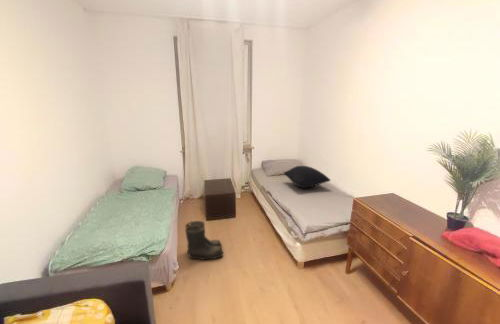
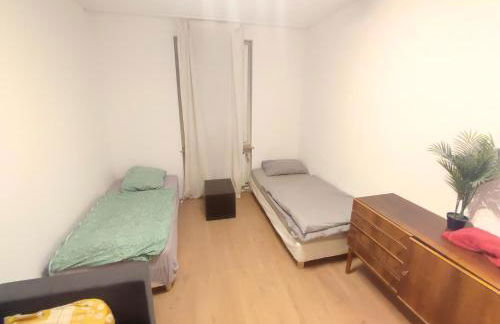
- boots [184,220,224,261]
- pillow [283,165,331,189]
